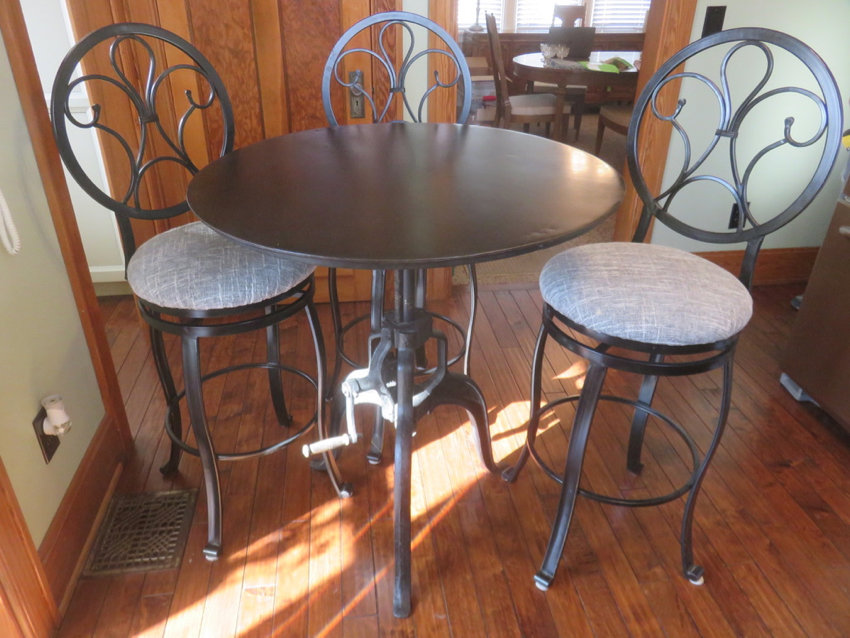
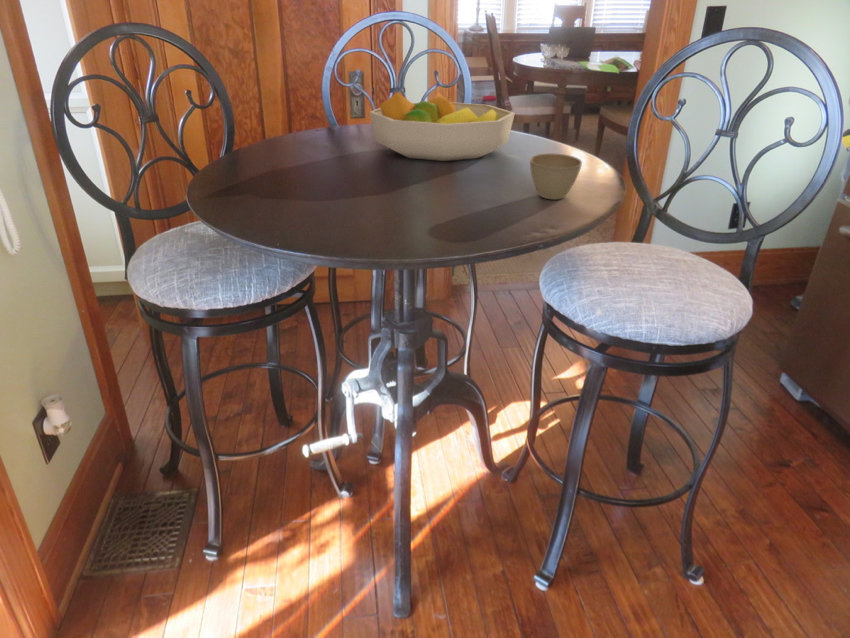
+ flower pot [529,152,583,201]
+ fruit bowl [369,92,516,162]
